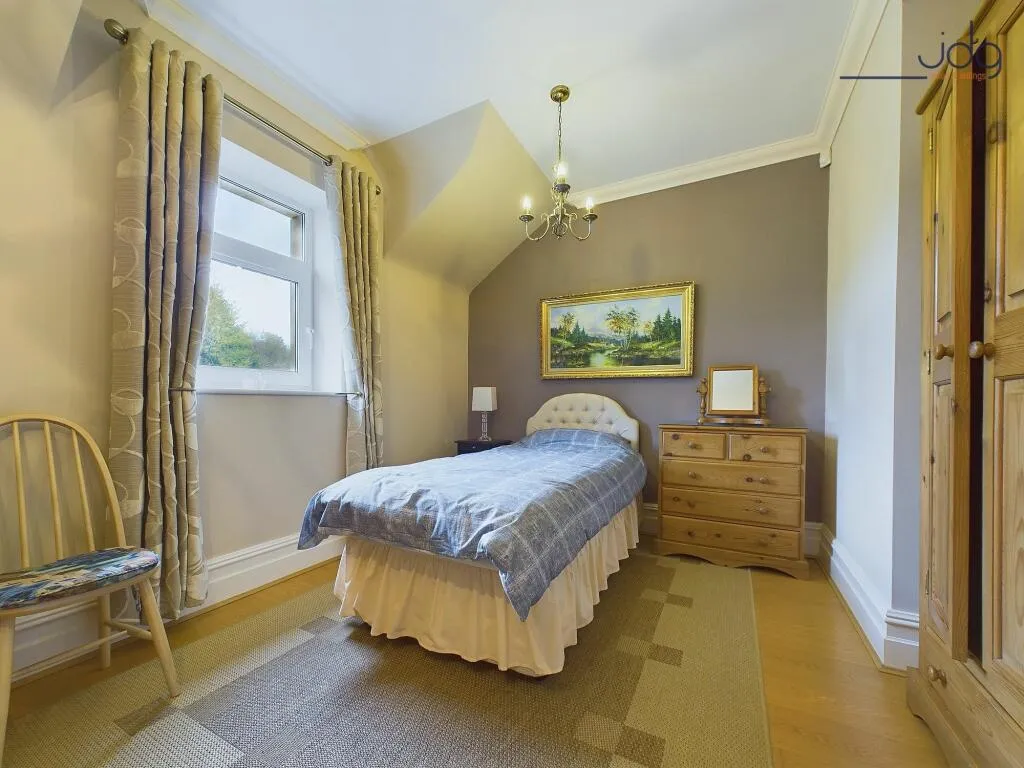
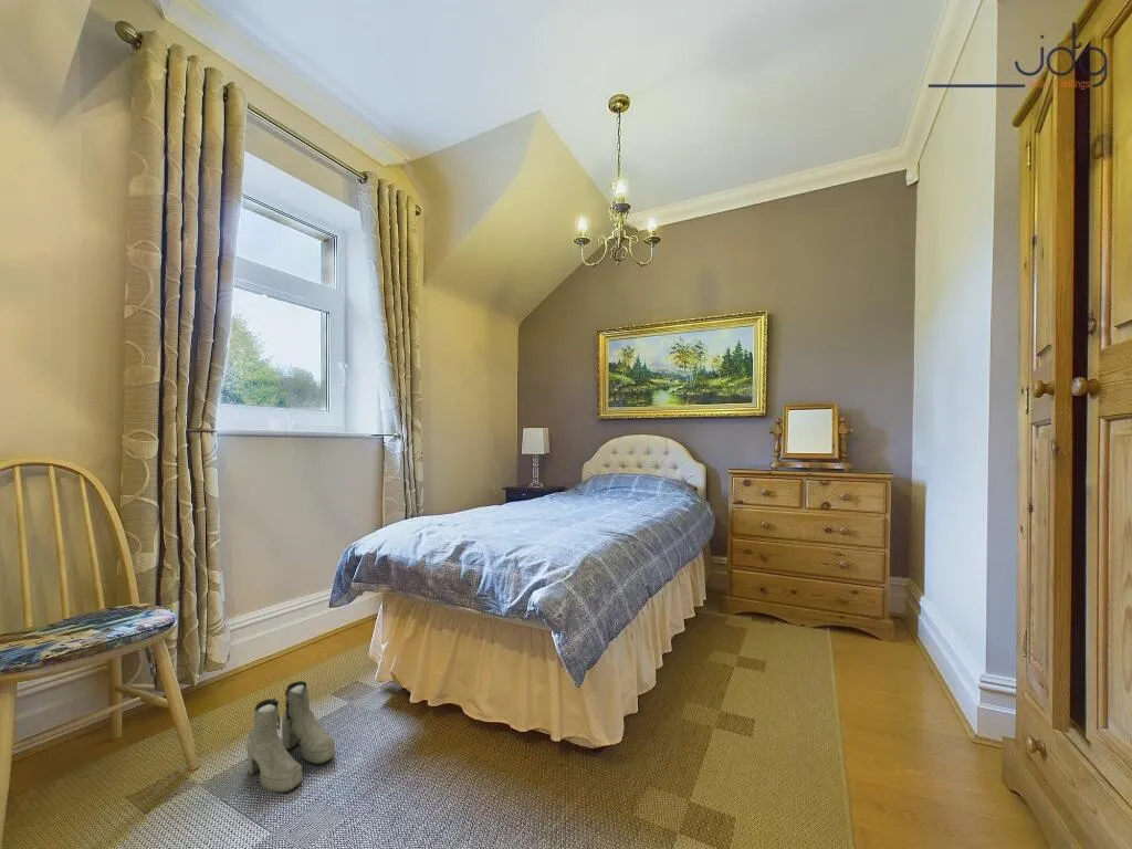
+ boots [245,680,336,794]
